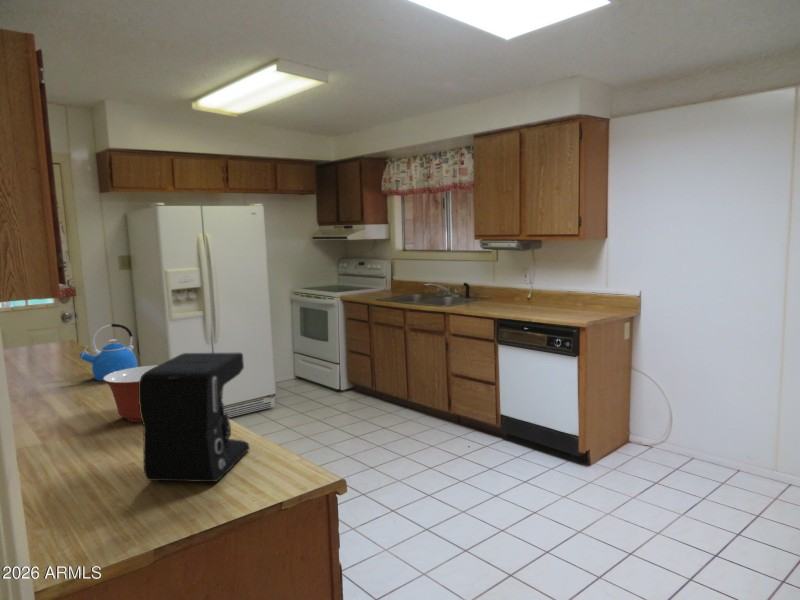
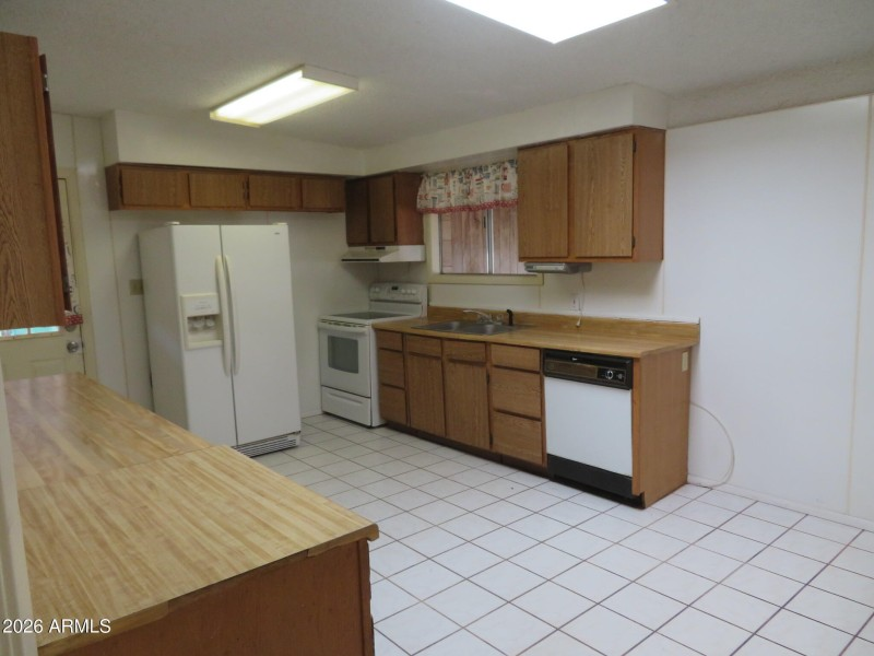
- kettle [78,323,138,382]
- coffee maker [139,352,251,483]
- mixing bowl [103,364,158,423]
